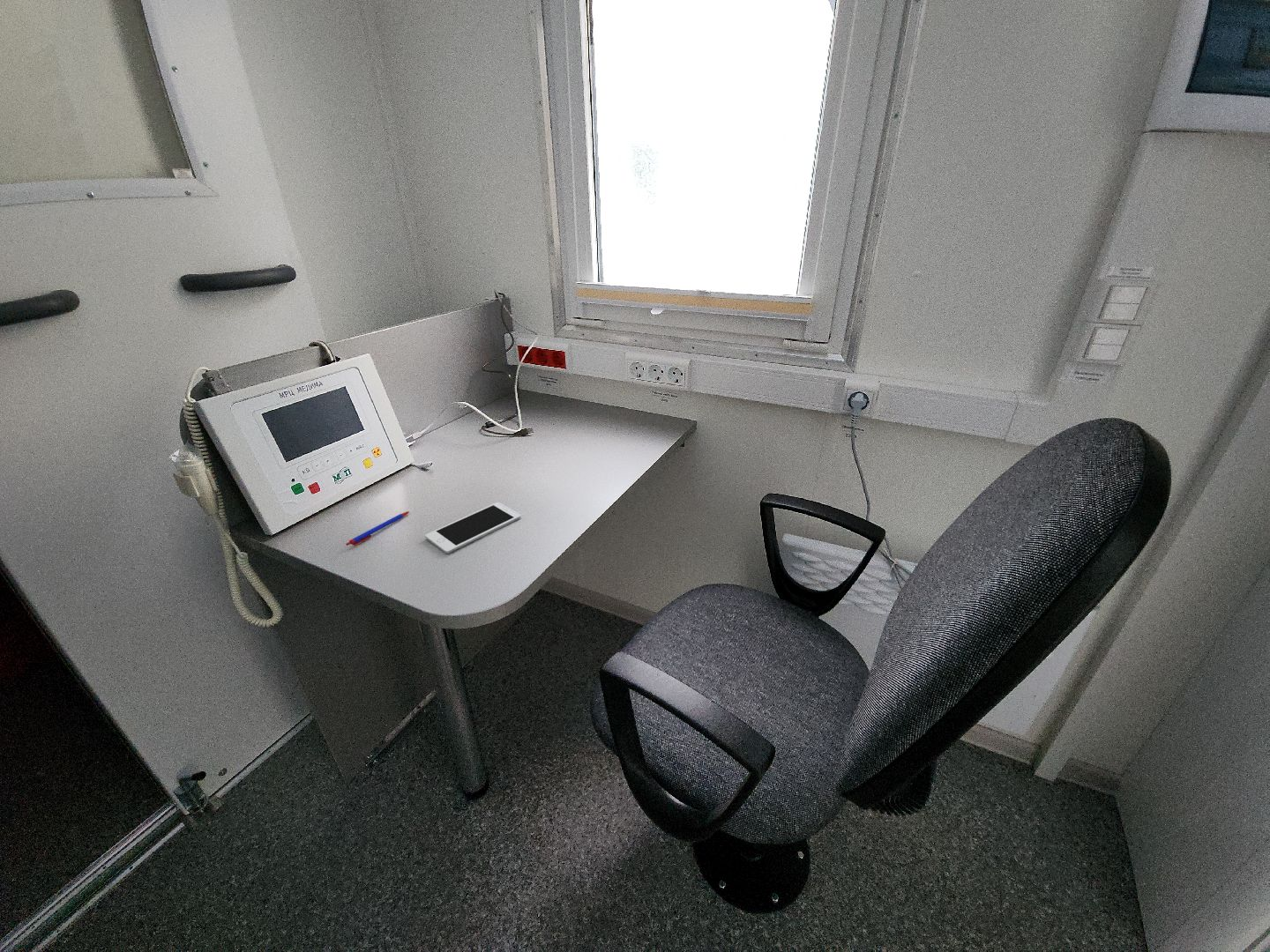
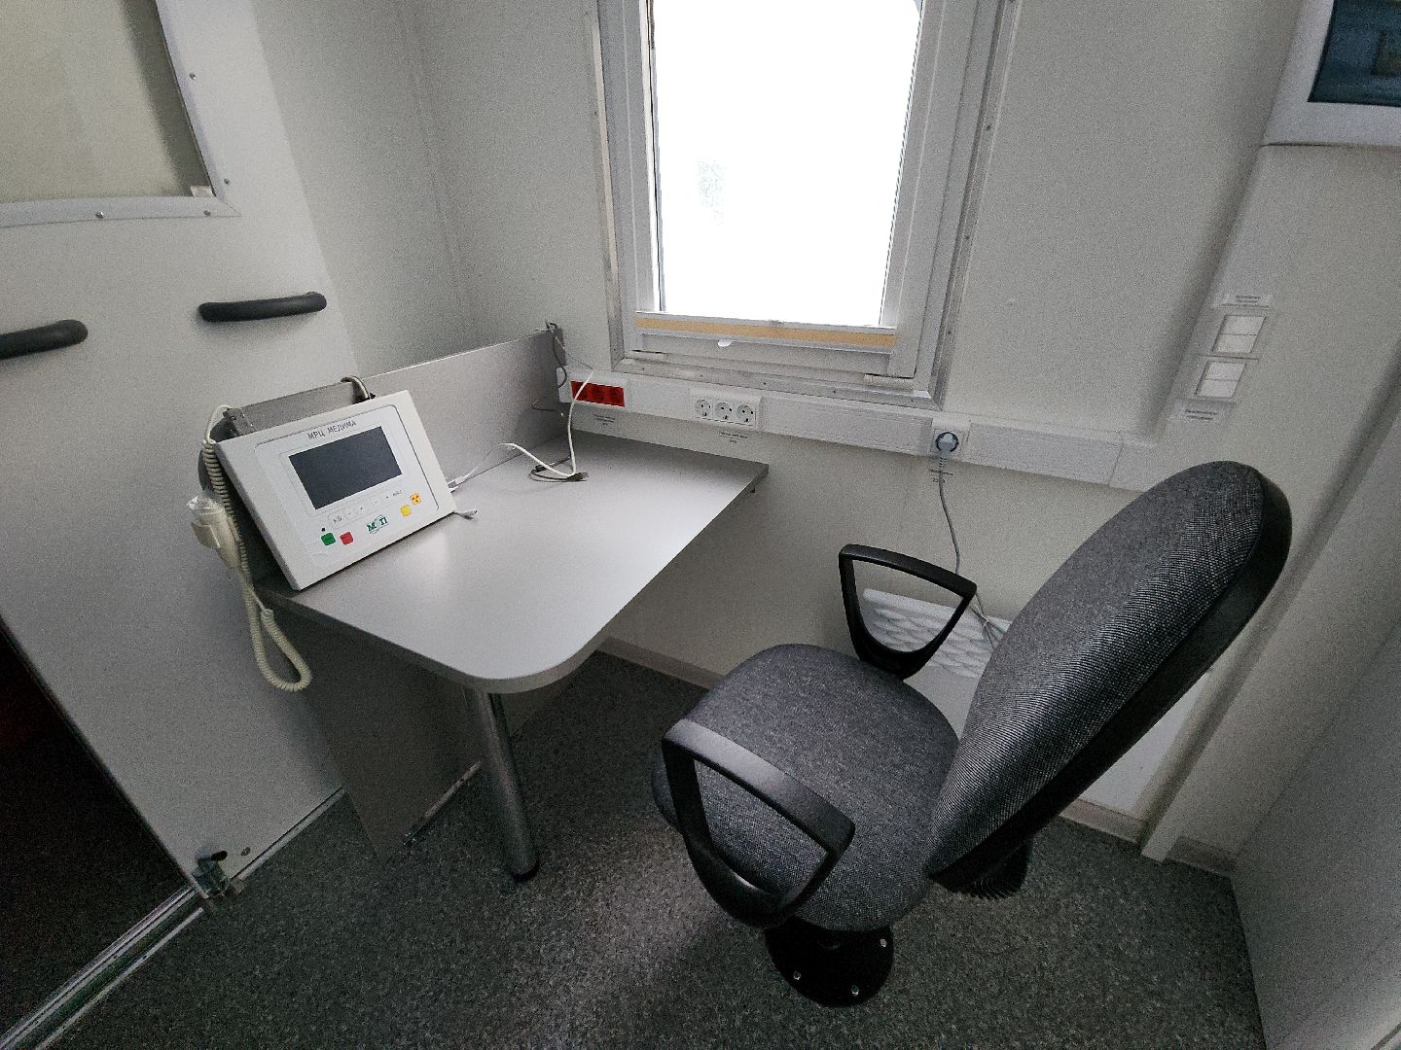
- pen [345,510,411,547]
- cell phone [424,502,521,554]
